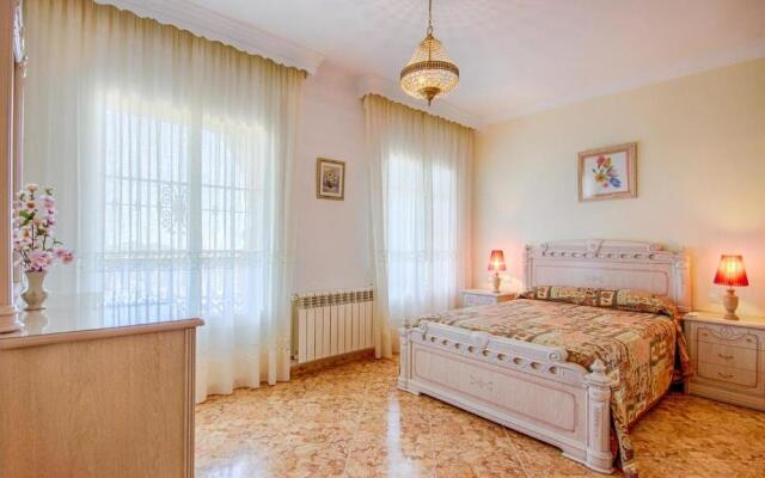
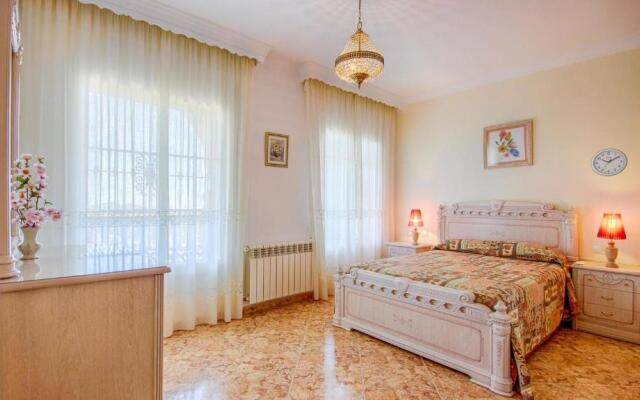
+ wall clock [590,147,629,177]
